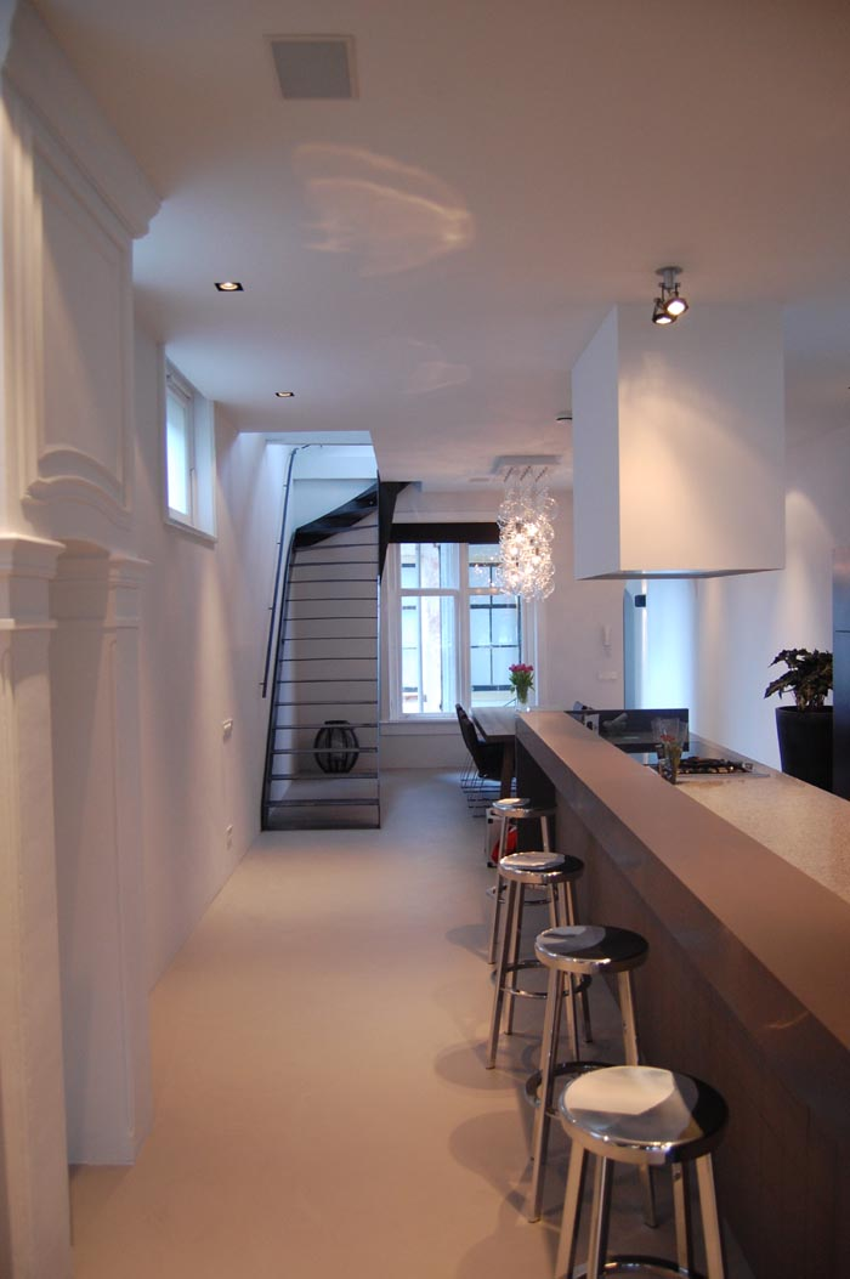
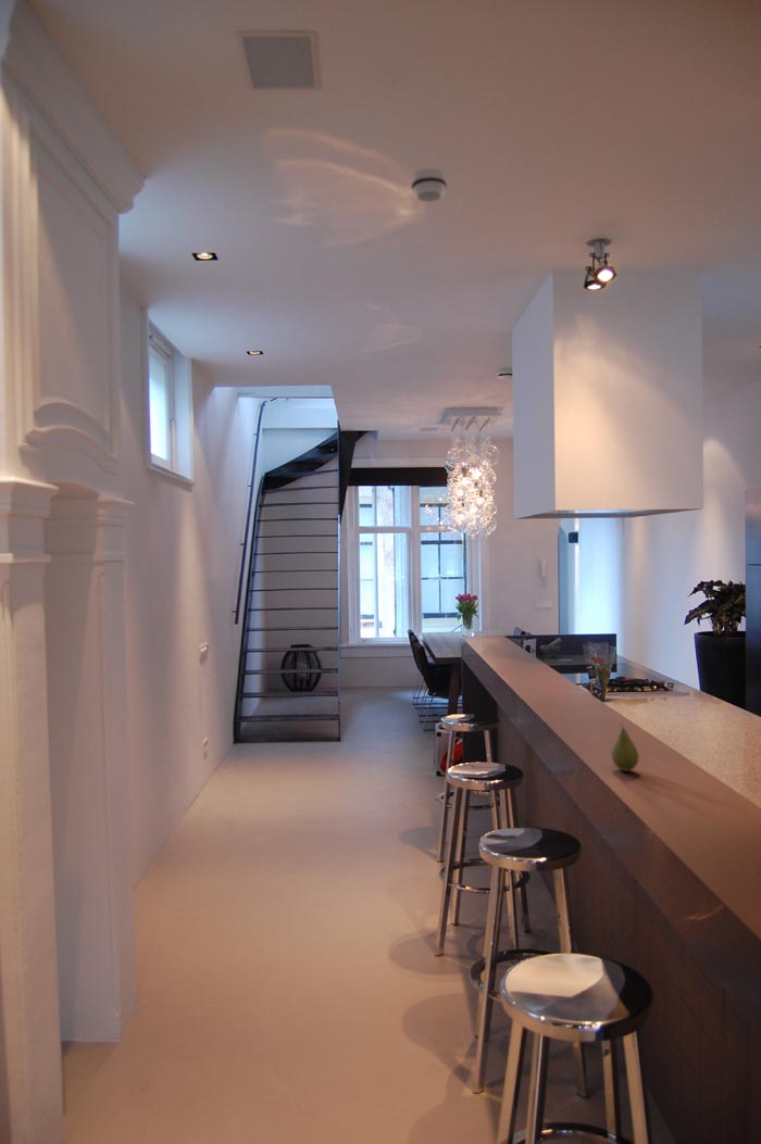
+ fruit [610,722,640,772]
+ smoke detector [410,167,448,203]
